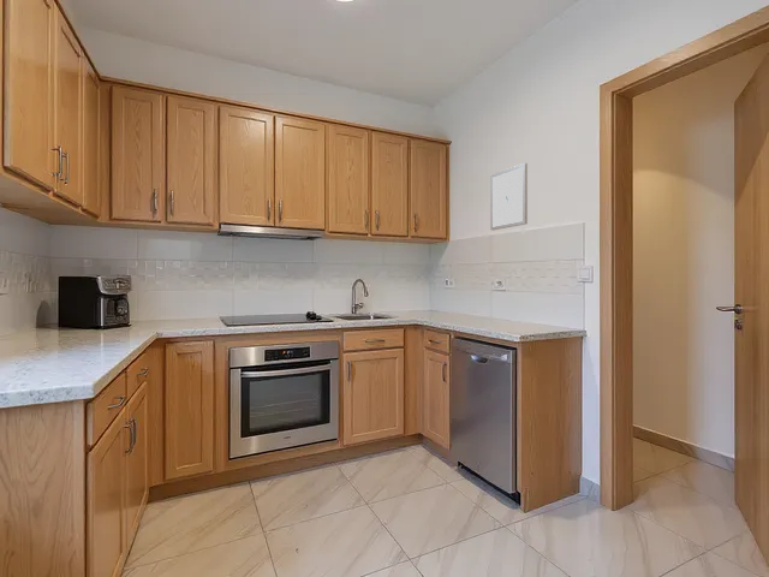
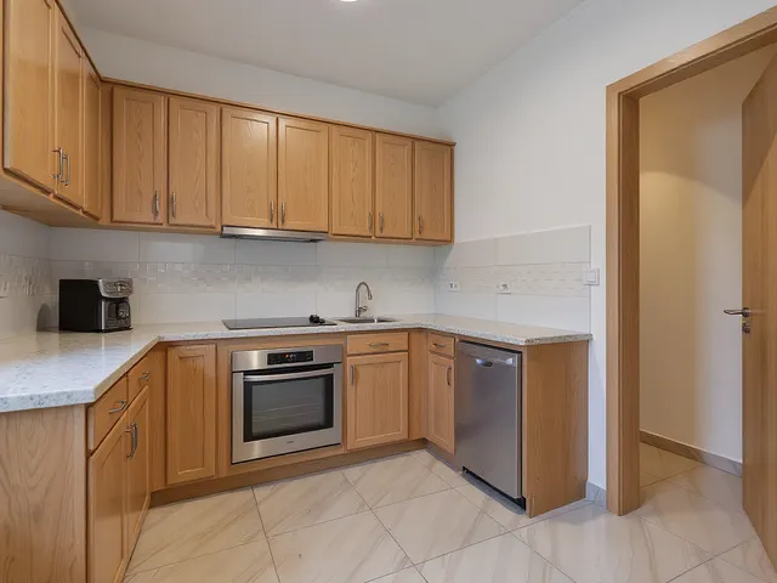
- wall art [489,162,529,231]
